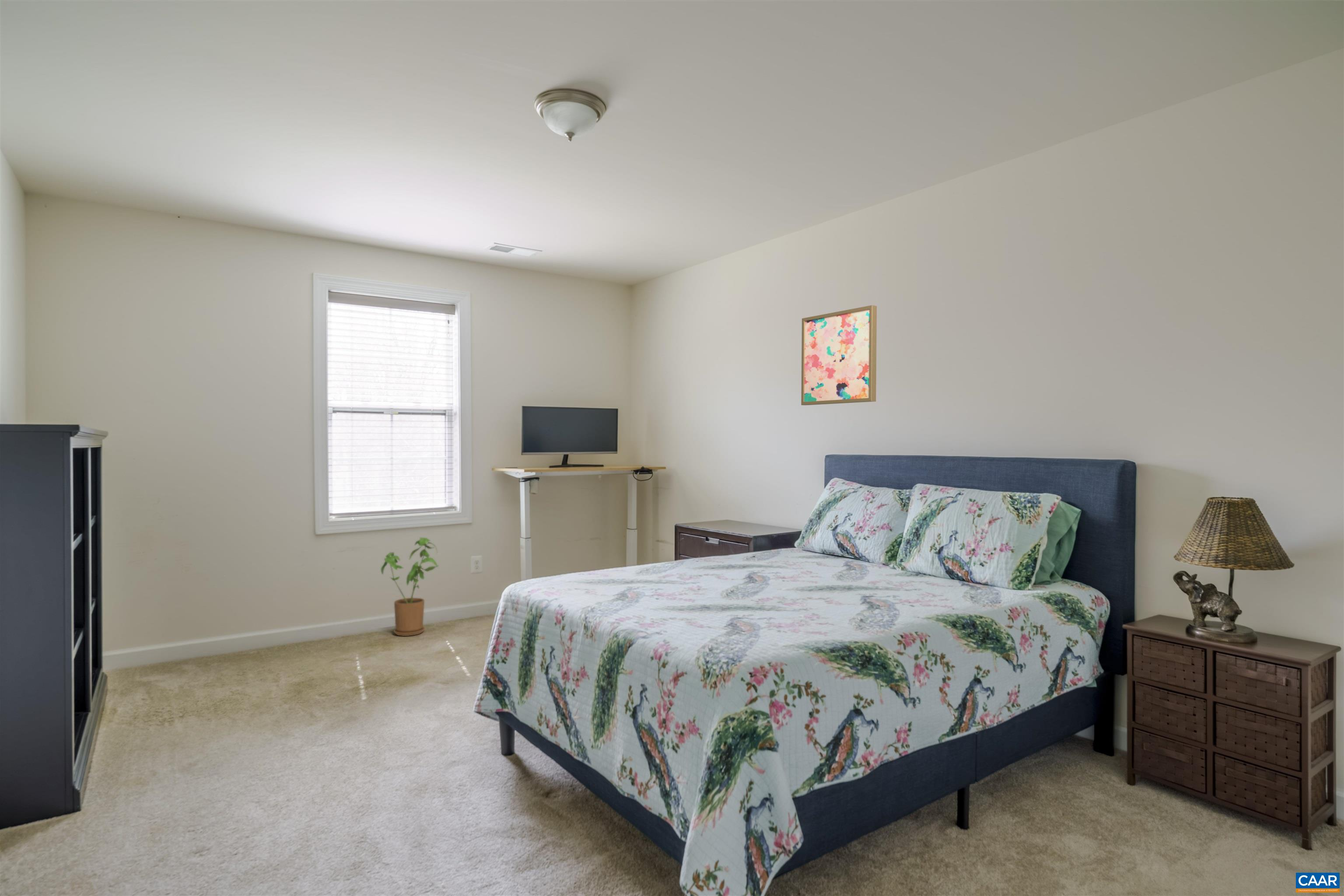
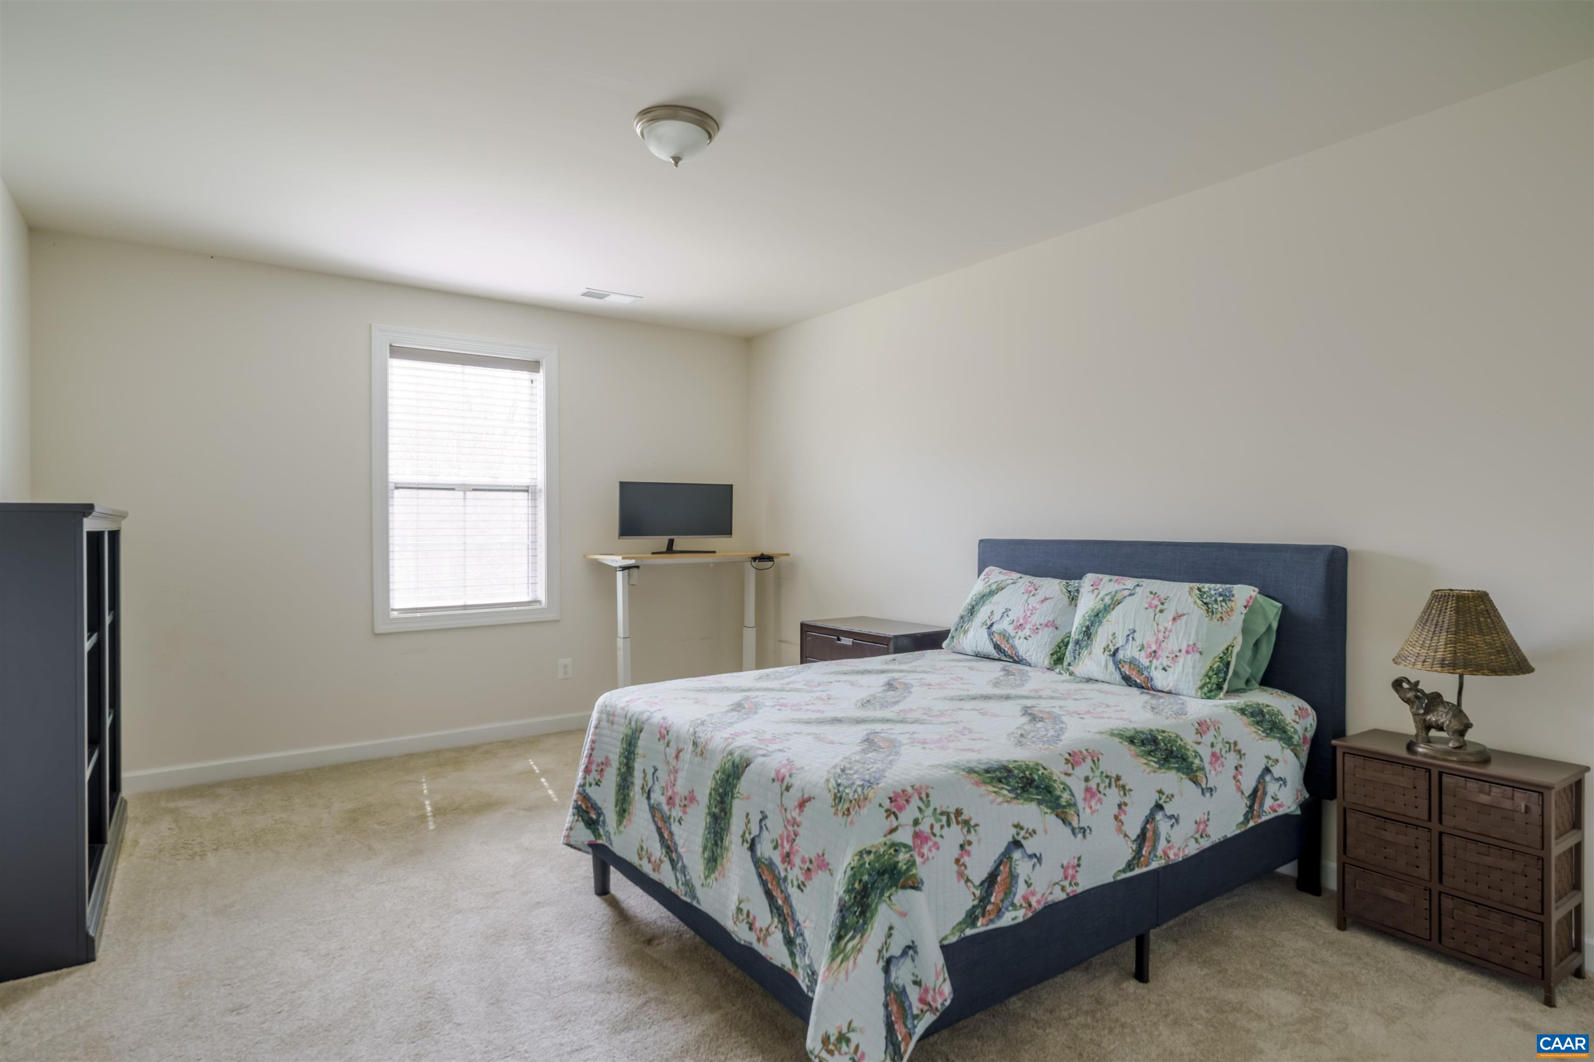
- wall art [801,305,877,406]
- house plant [381,537,439,637]
